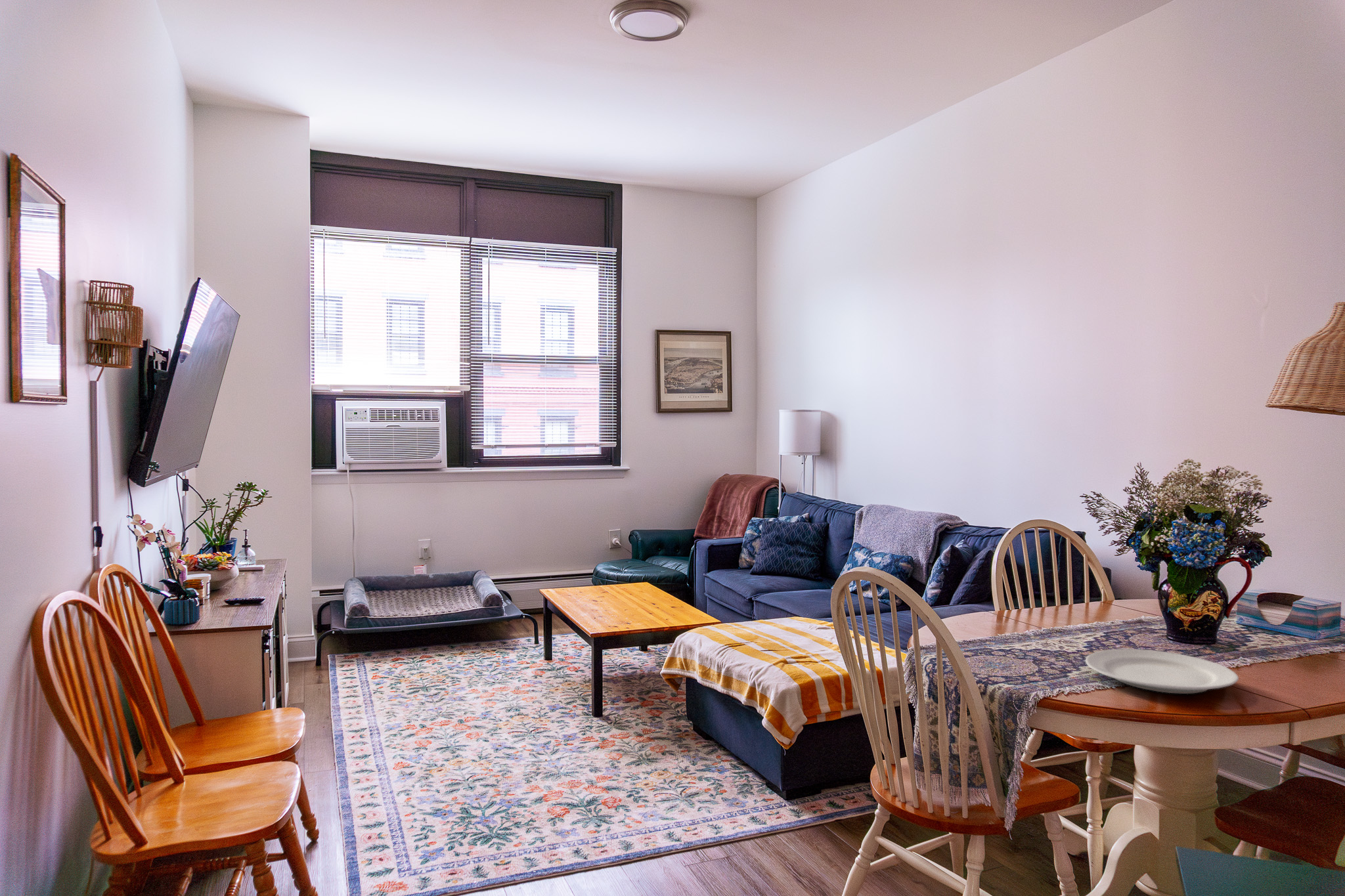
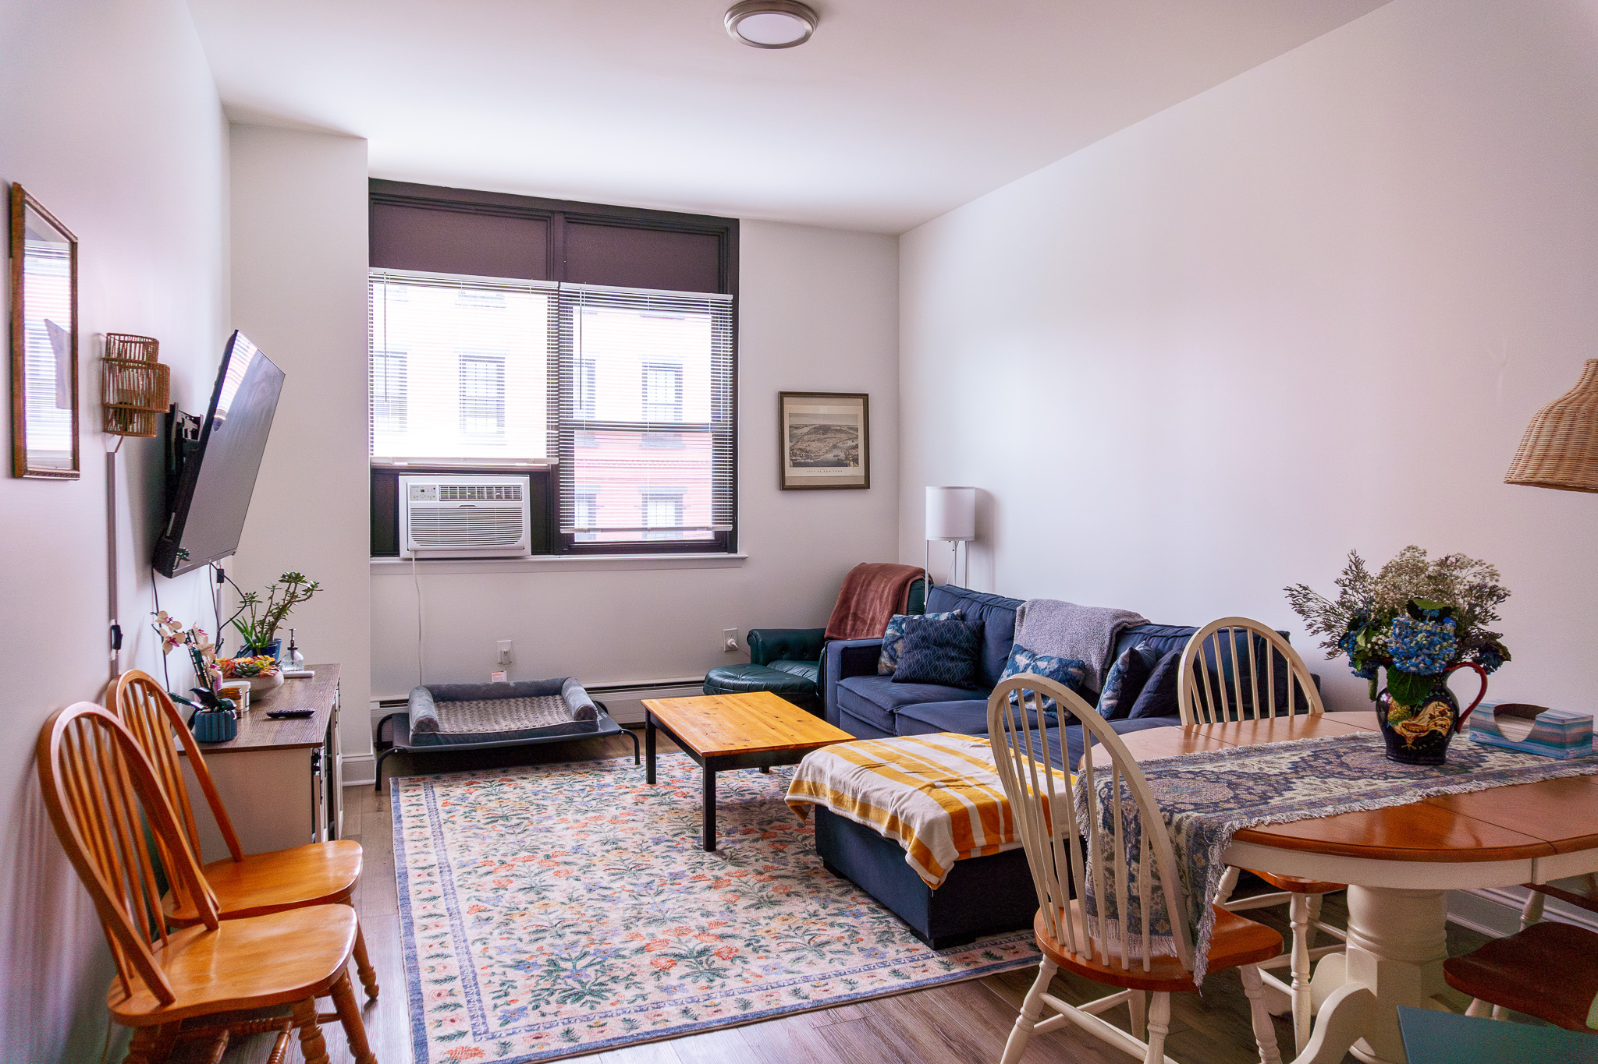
- chinaware [1085,649,1239,694]
